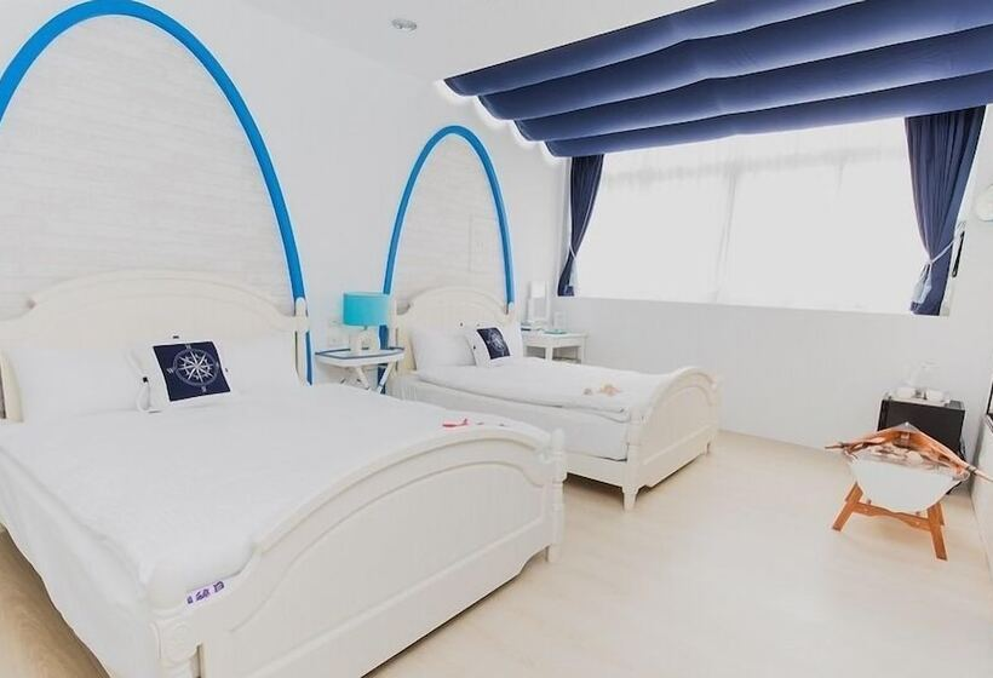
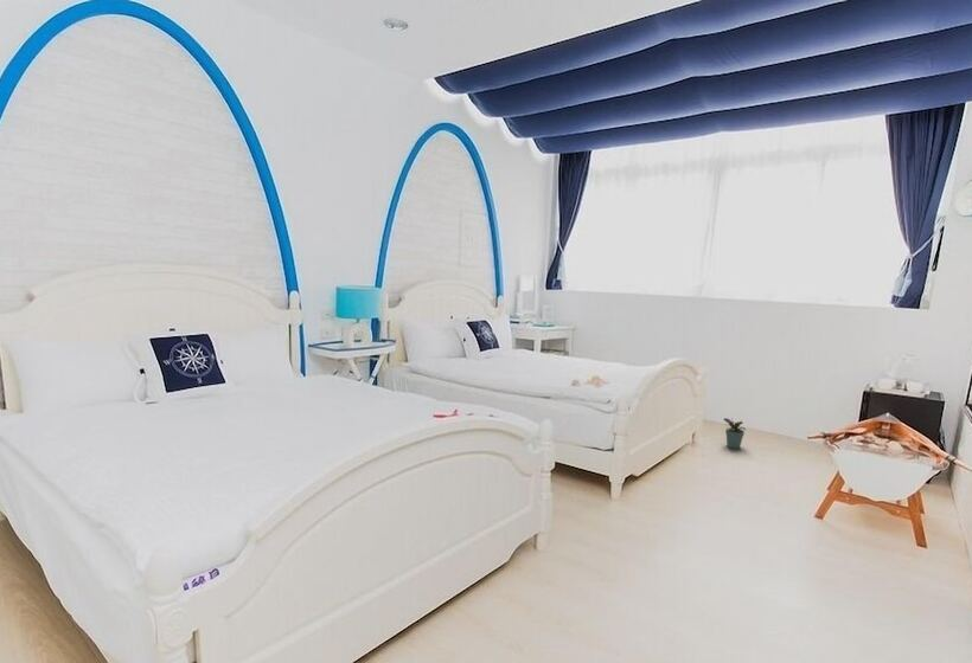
+ potted plant [723,417,747,450]
